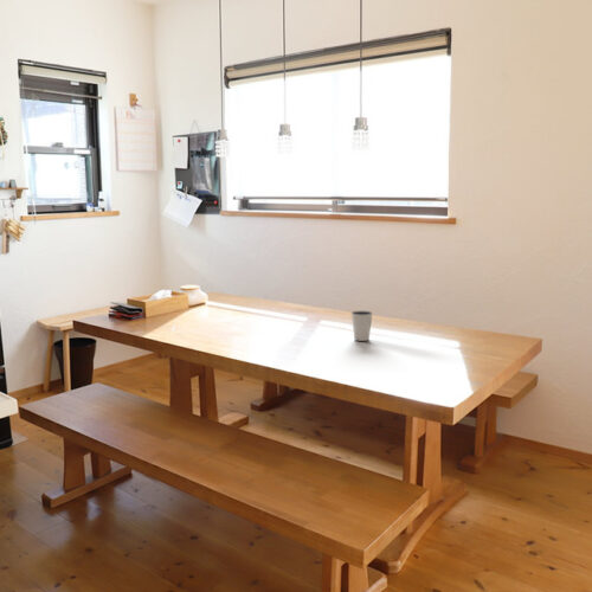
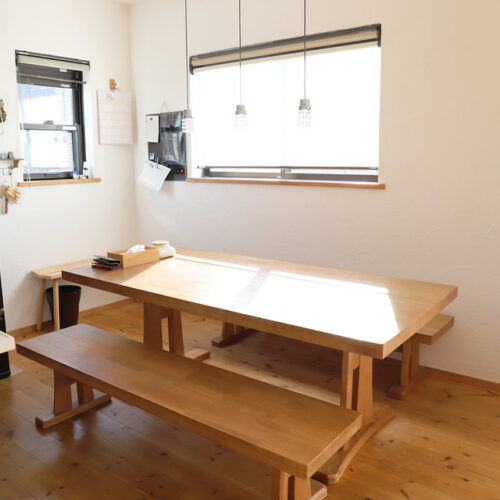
- dixie cup [350,310,374,342]
